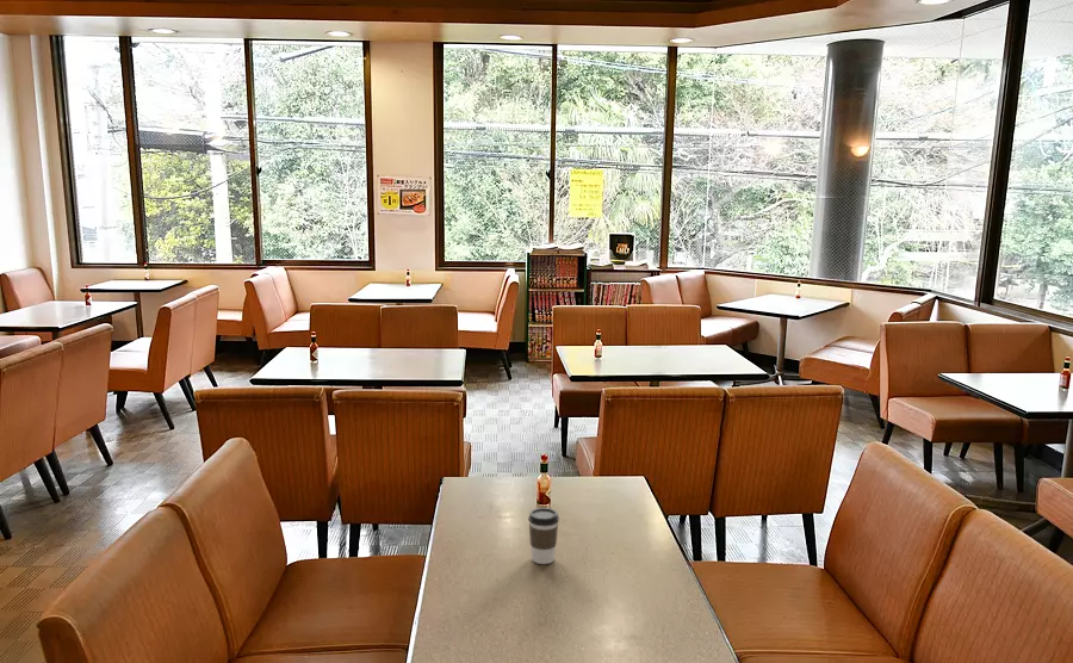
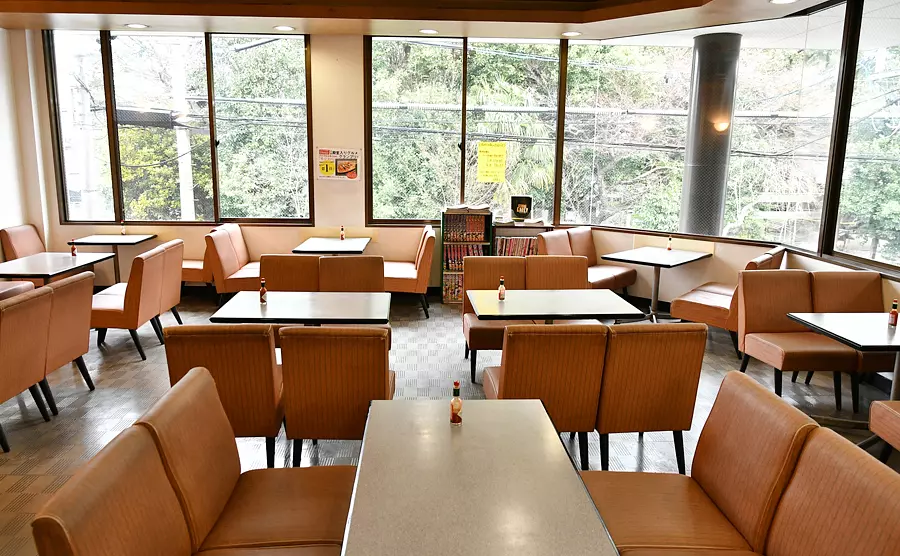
- coffee cup [527,507,560,565]
